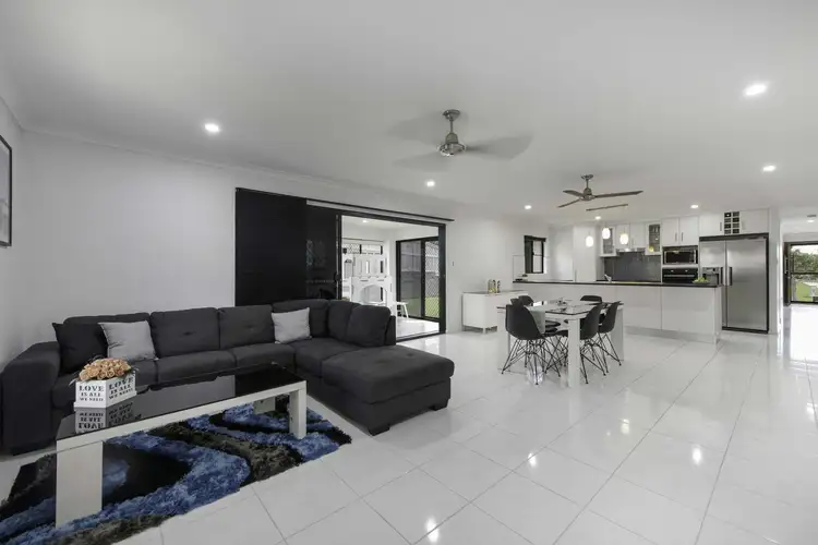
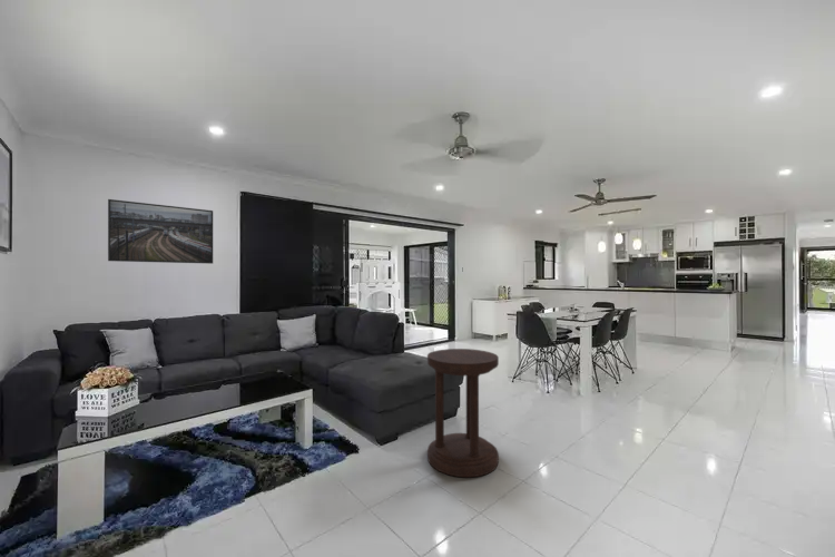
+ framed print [107,198,214,265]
+ side table [426,348,500,478]
